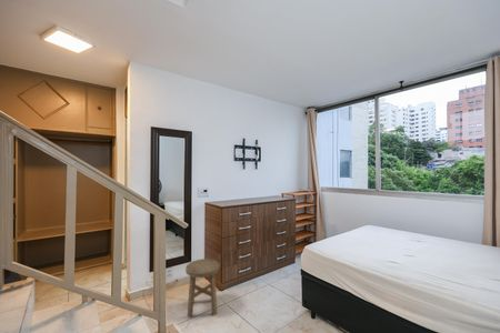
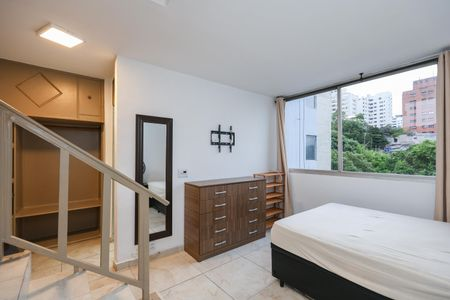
- stool [184,258,220,320]
